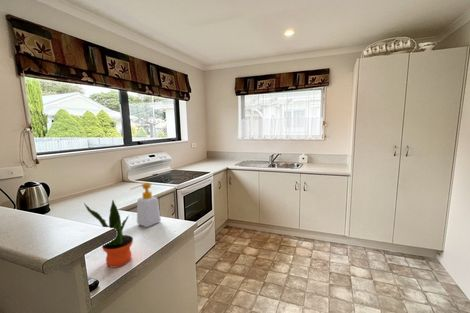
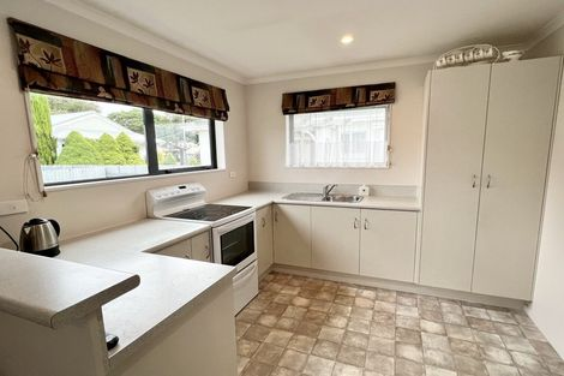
- potted plant [83,199,134,269]
- soap bottle [129,182,162,228]
